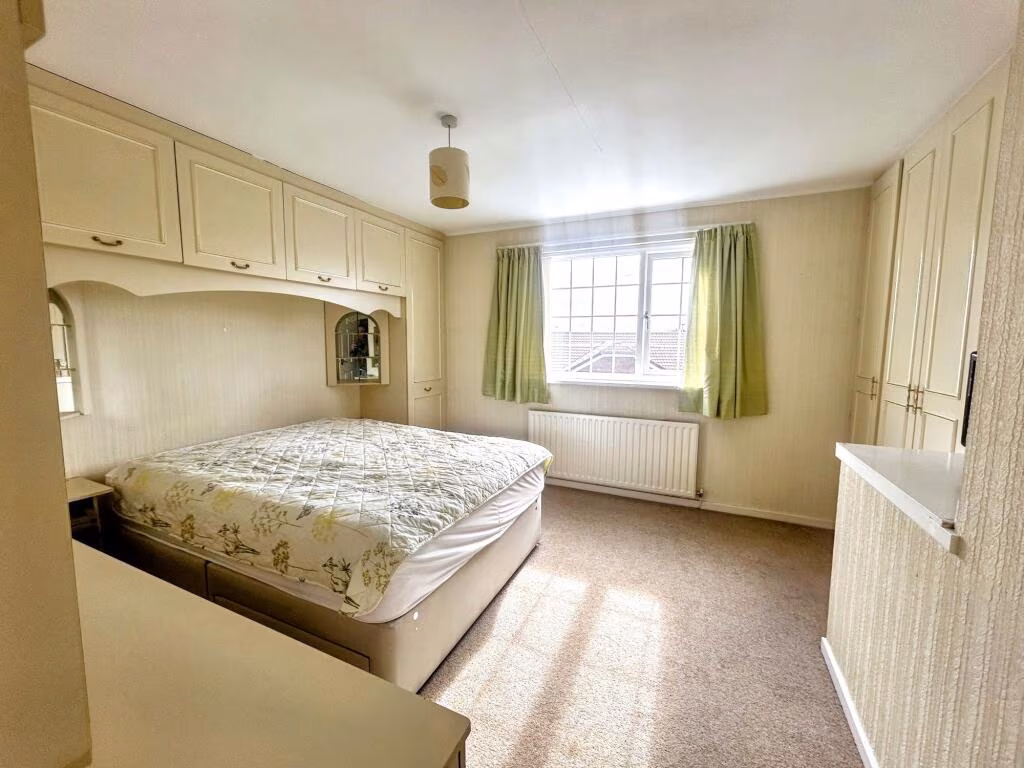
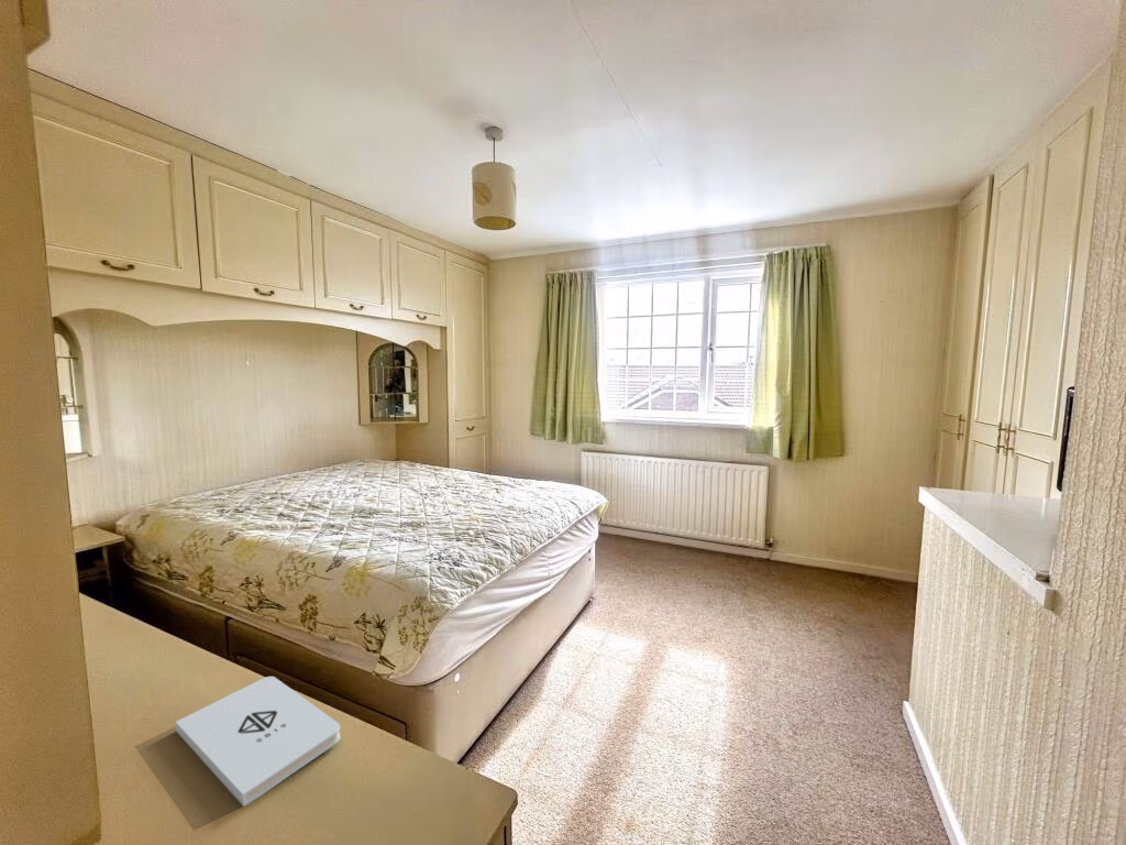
+ notepad [175,676,341,808]
